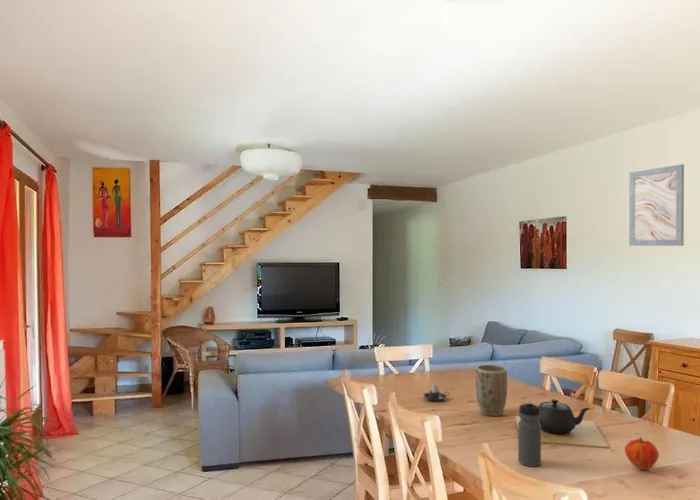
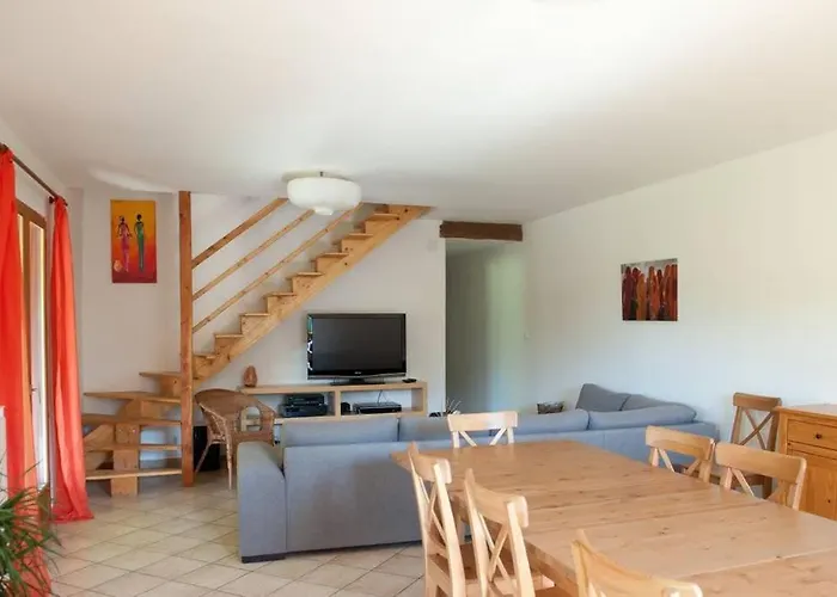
- plant pot [475,364,508,417]
- teapot [514,398,611,449]
- candle [423,379,450,402]
- fruit [624,436,660,471]
- water bottle [517,400,542,468]
- wall art [628,163,685,247]
